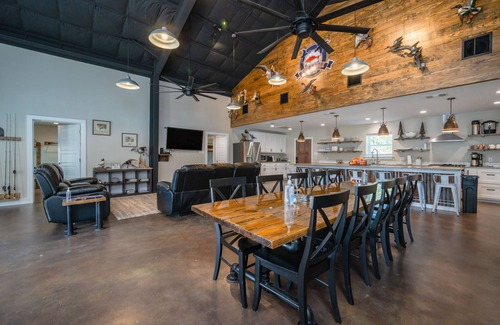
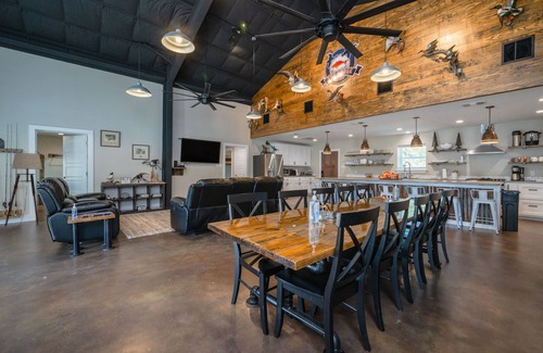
+ floor lamp [4,152,43,230]
